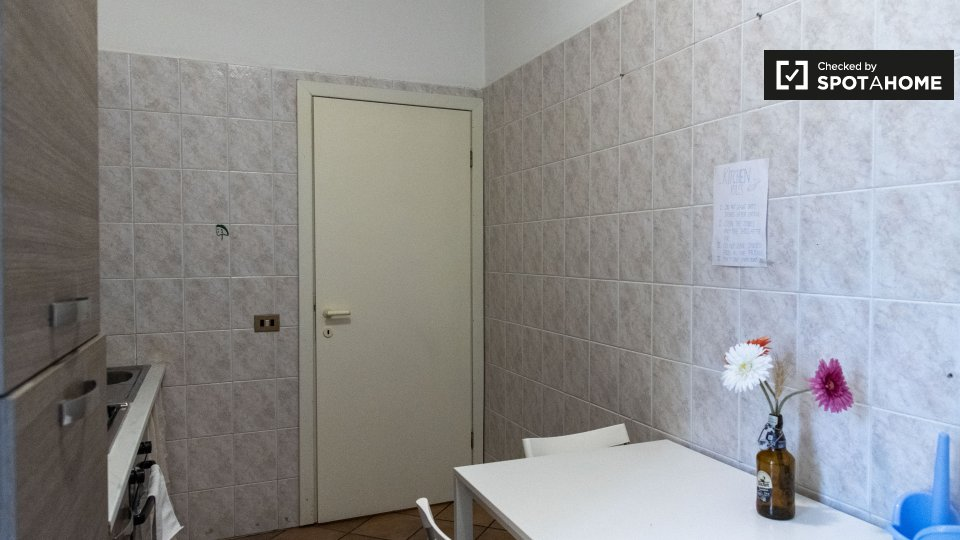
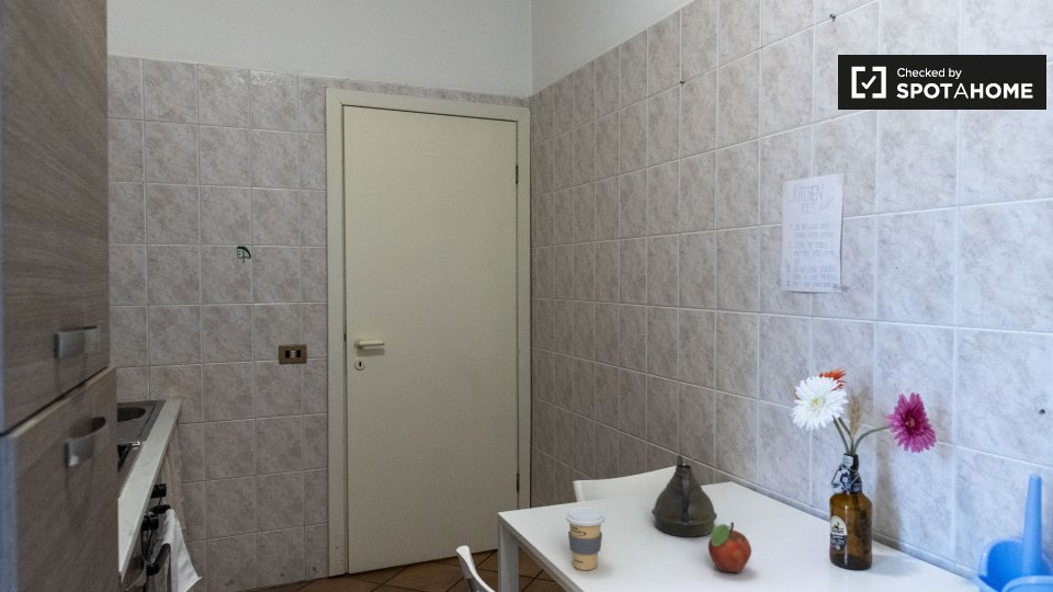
+ teapot [650,454,718,538]
+ coffee cup [565,506,607,571]
+ fruit [707,522,752,573]
